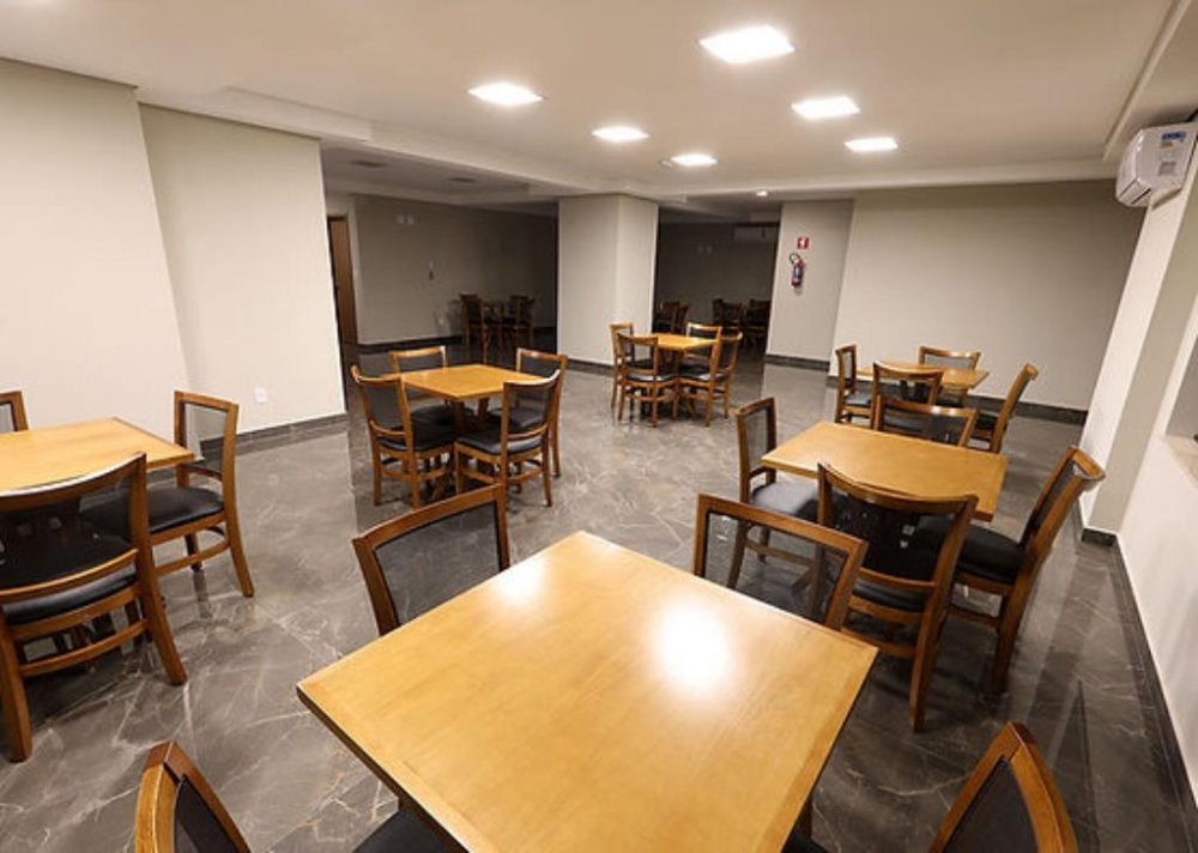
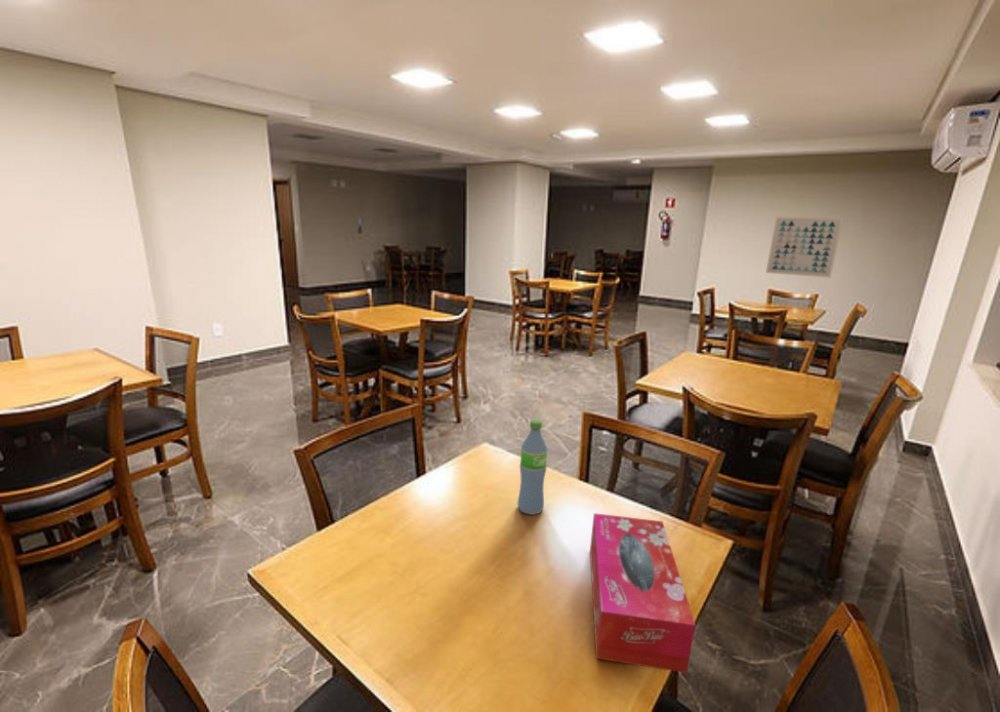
+ water bottle [517,418,549,516]
+ tissue box [589,512,696,674]
+ wall art [765,216,845,279]
